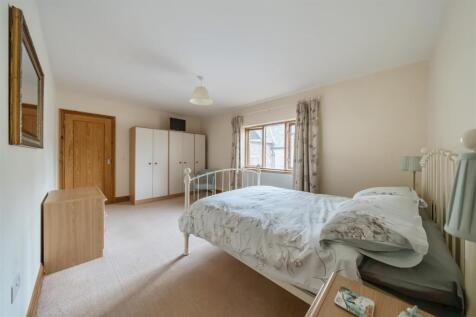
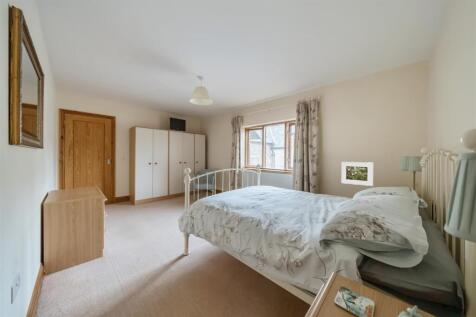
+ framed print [341,161,374,187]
